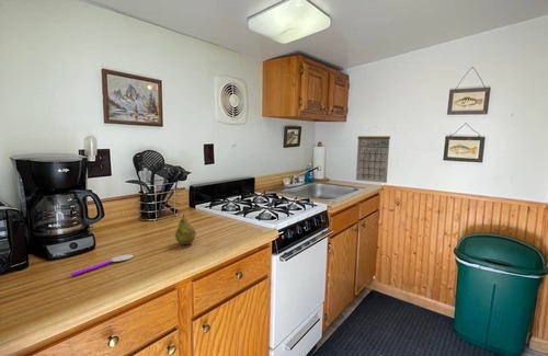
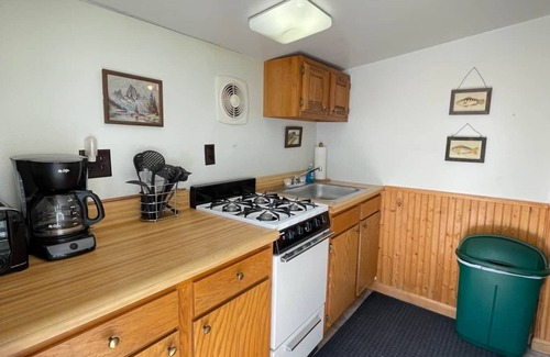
- fruit [174,213,197,245]
- spoon [70,254,135,277]
- calendar [355,125,391,184]
